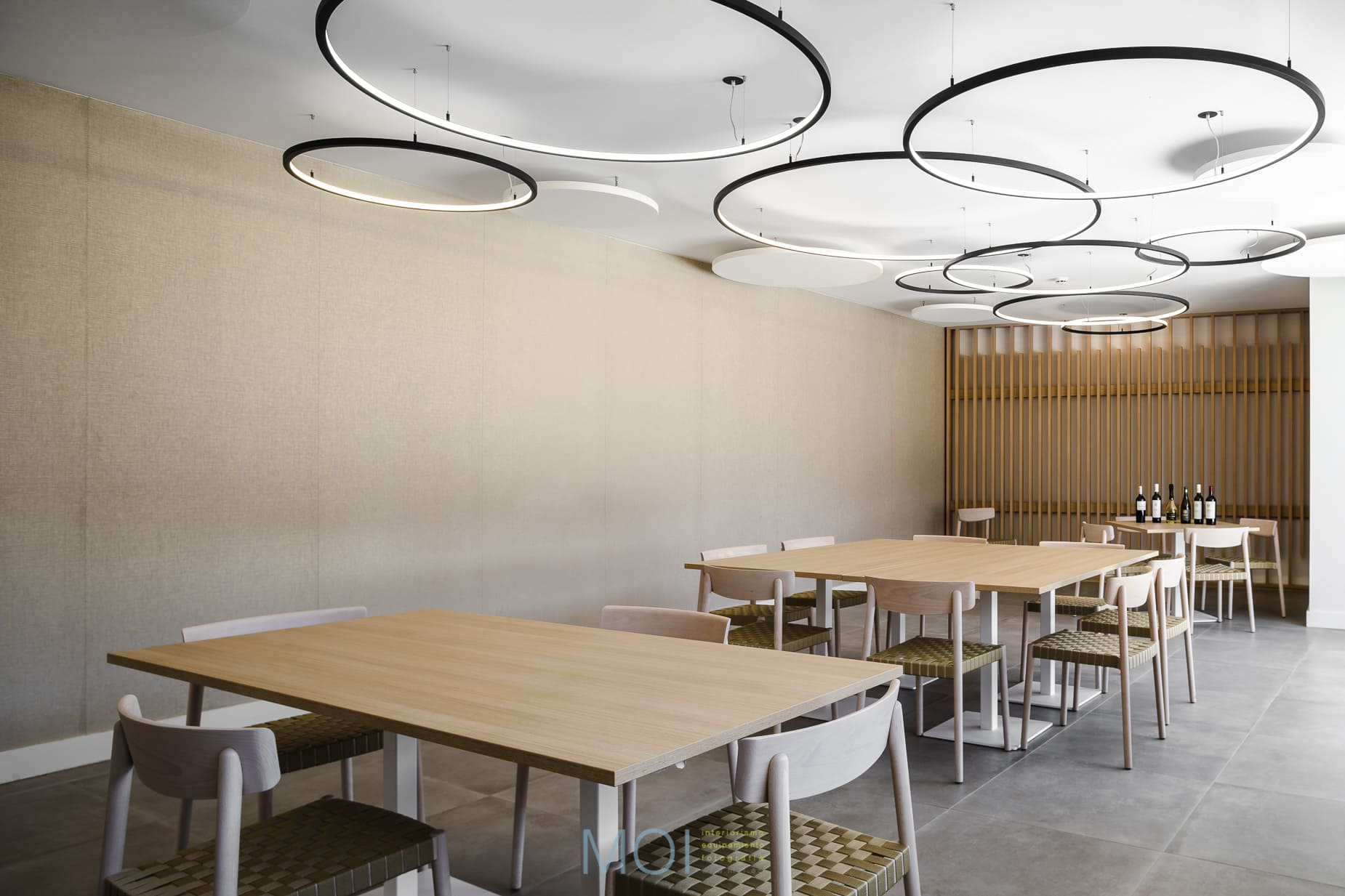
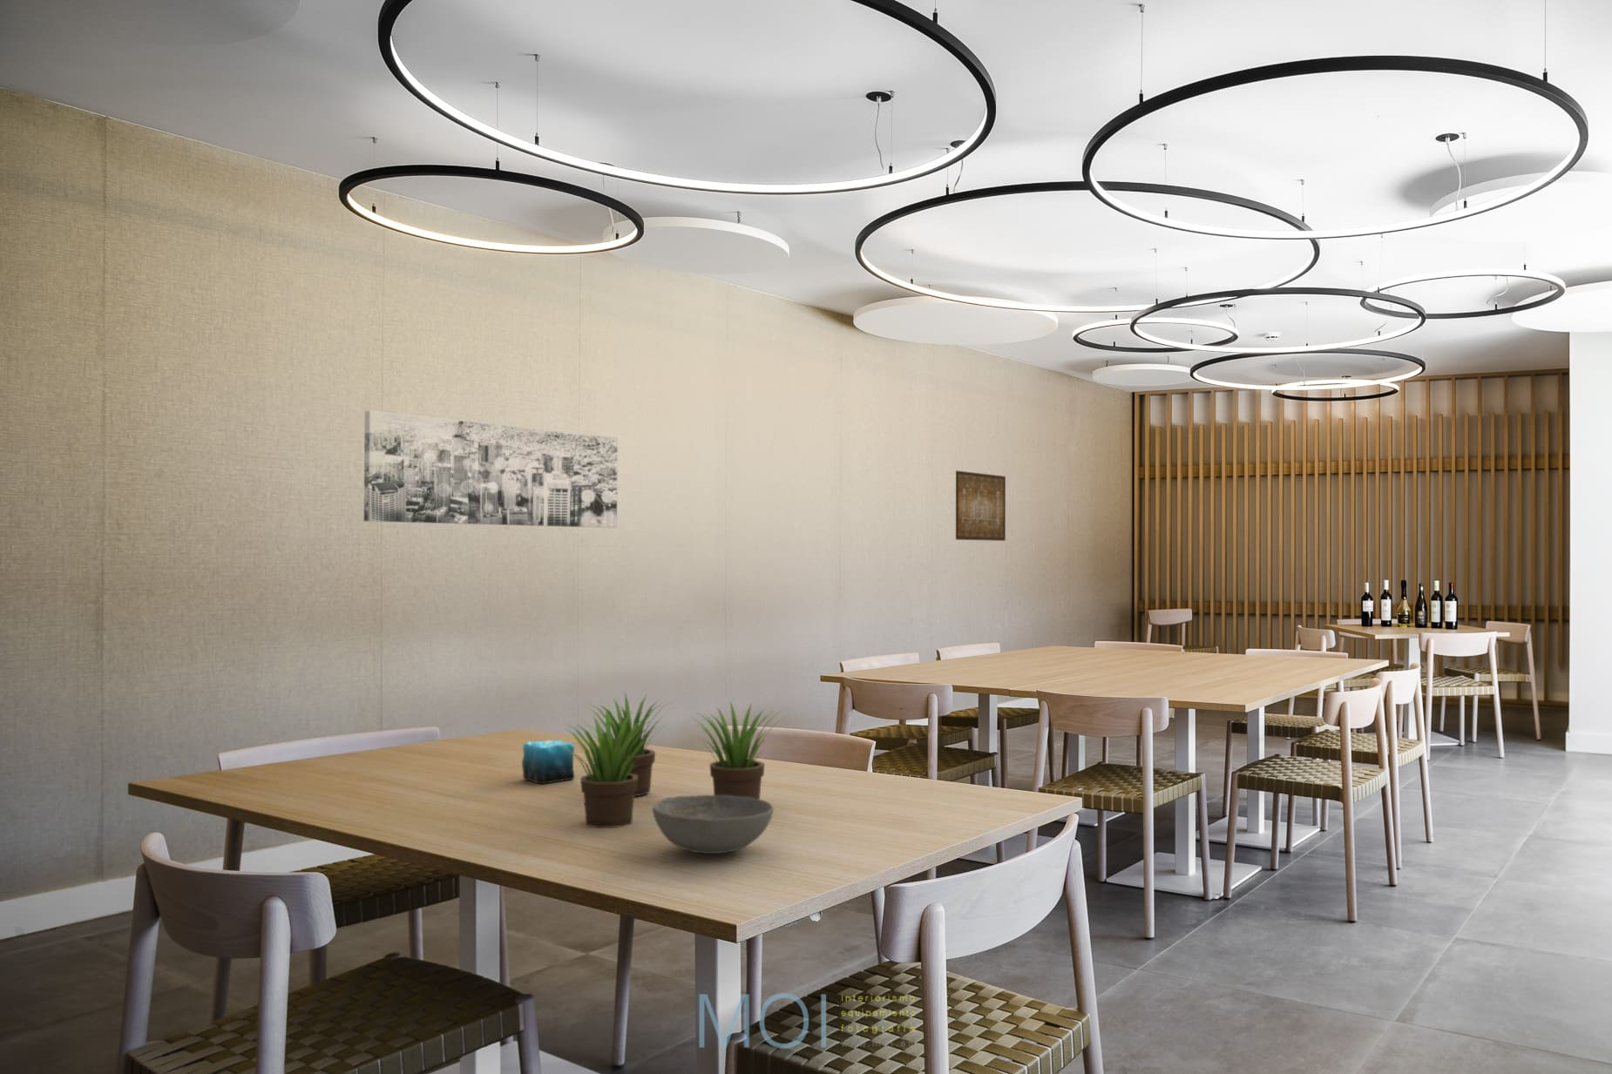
+ bowl [652,795,774,855]
+ candle [521,731,575,785]
+ plant [554,692,790,828]
+ wall art [955,470,1007,542]
+ wall art [363,410,618,529]
